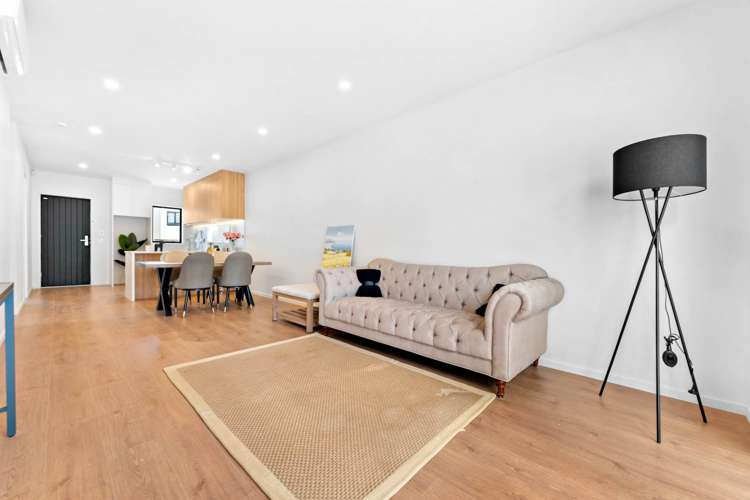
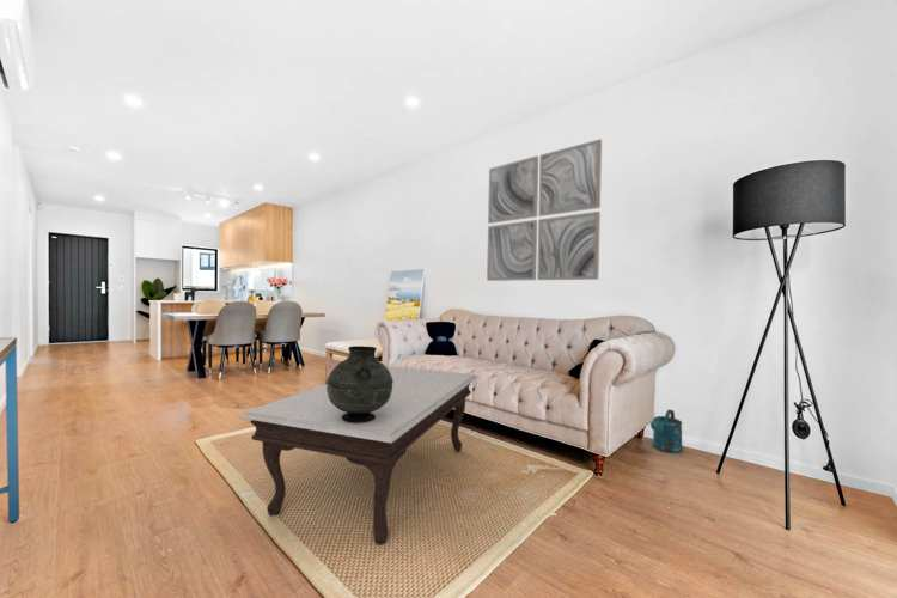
+ watering can [649,409,684,454]
+ coffee table [238,365,480,547]
+ wall art [486,138,603,282]
+ vase [325,344,393,423]
